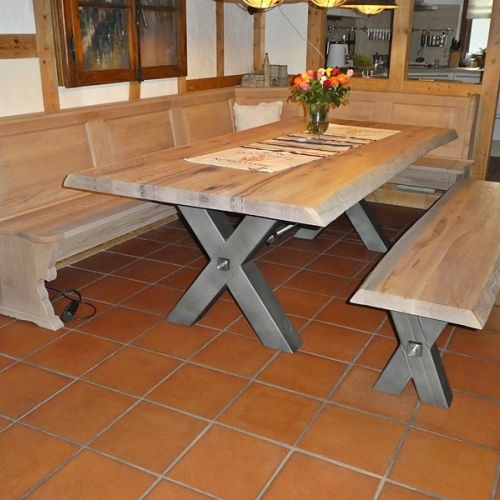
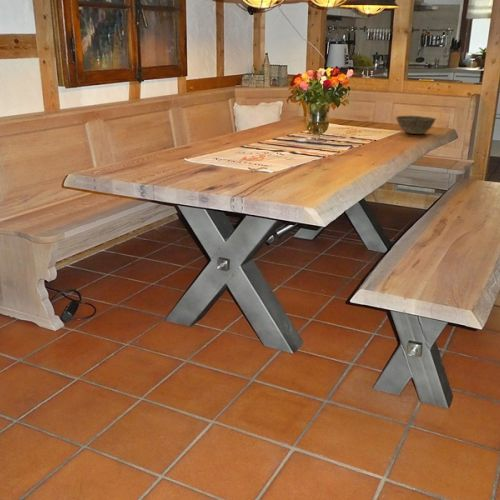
+ bowl [395,115,437,135]
